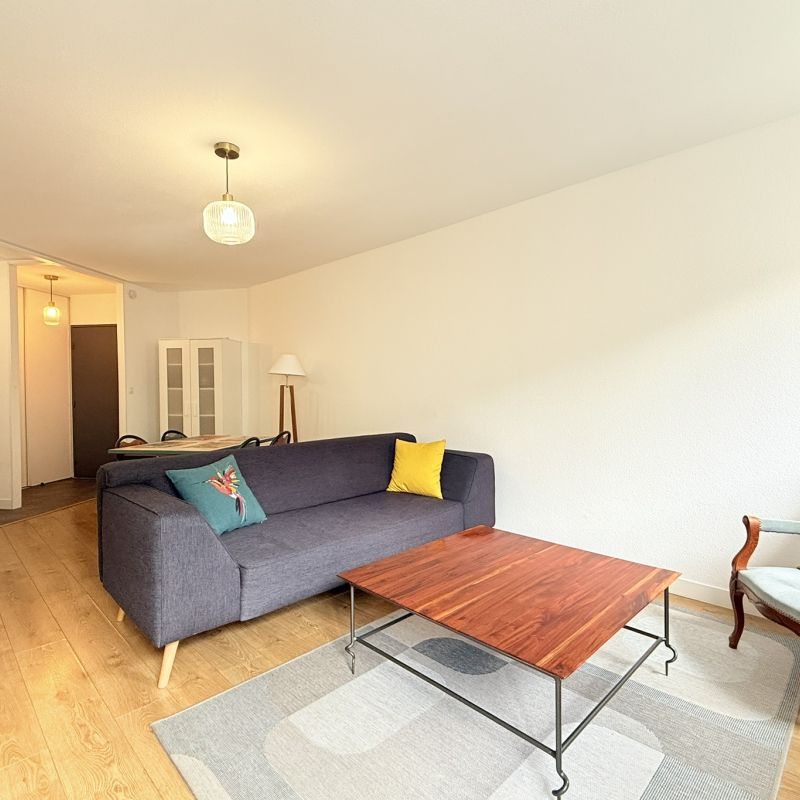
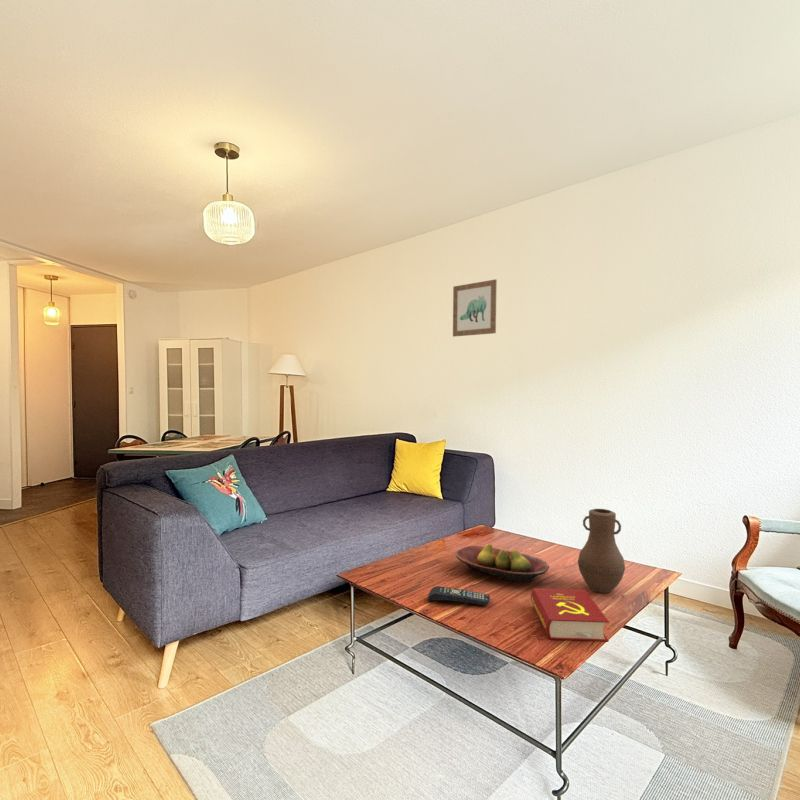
+ remote control [426,585,491,607]
+ fruit bowl [455,543,550,583]
+ wall art [452,278,498,338]
+ vase [577,508,626,594]
+ book [530,587,610,642]
